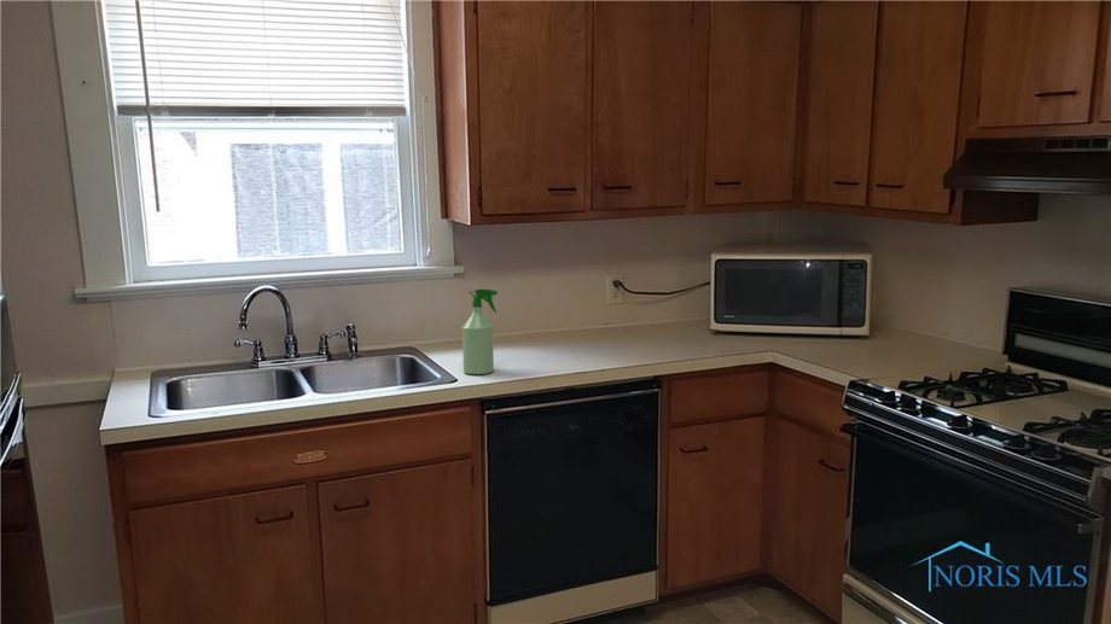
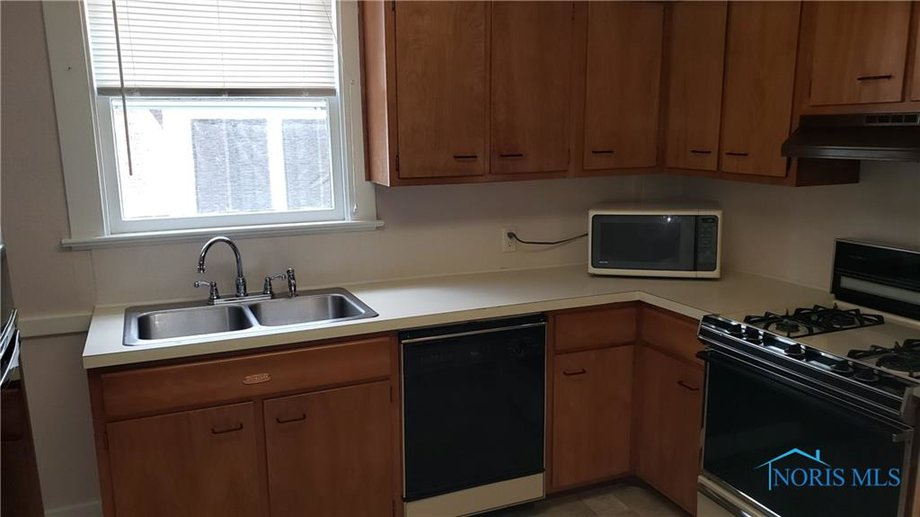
- spray bottle [460,288,499,375]
